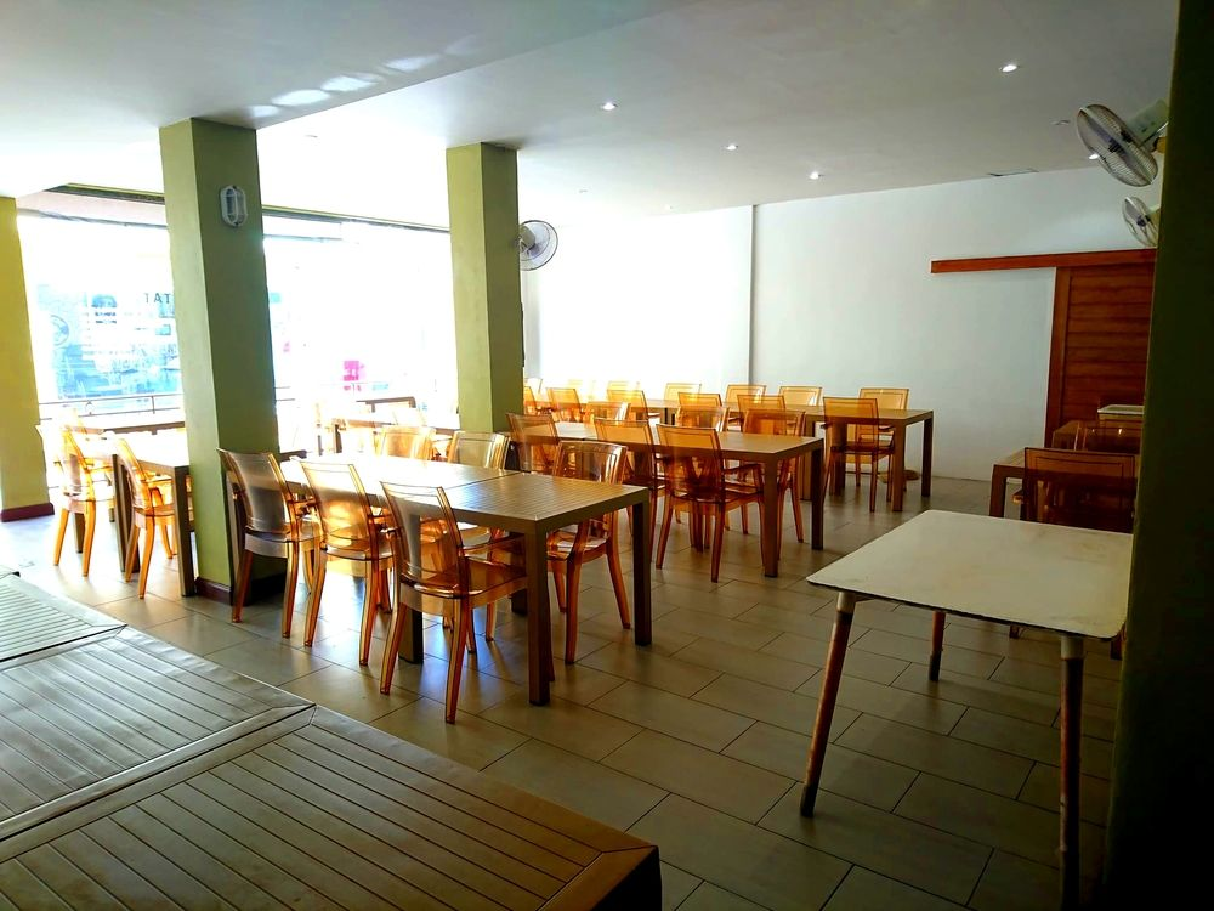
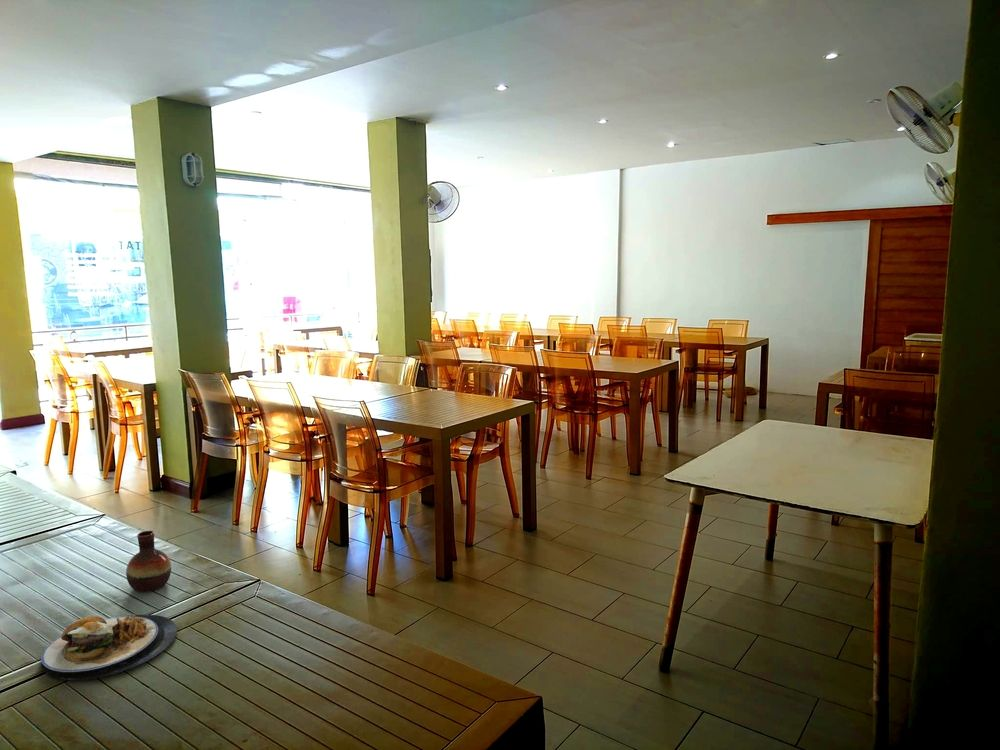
+ plate [40,613,178,681]
+ vase [125,530,172,593]
